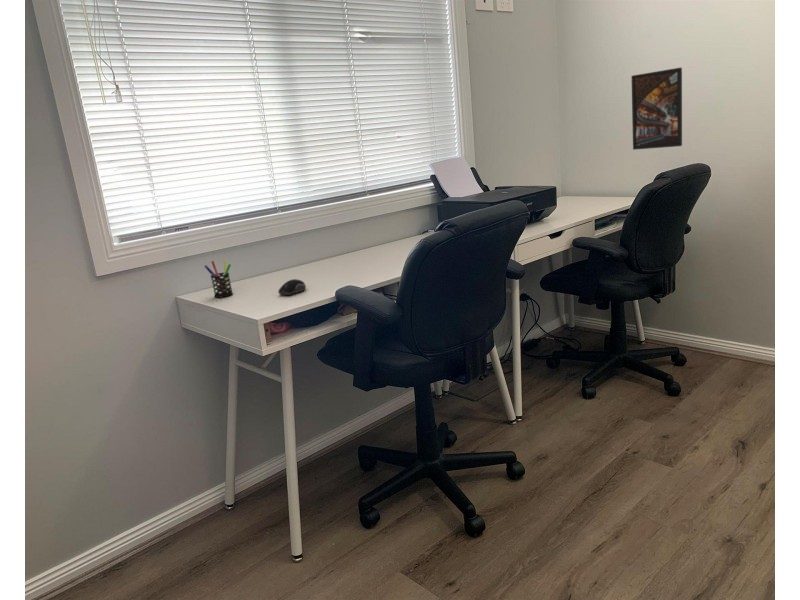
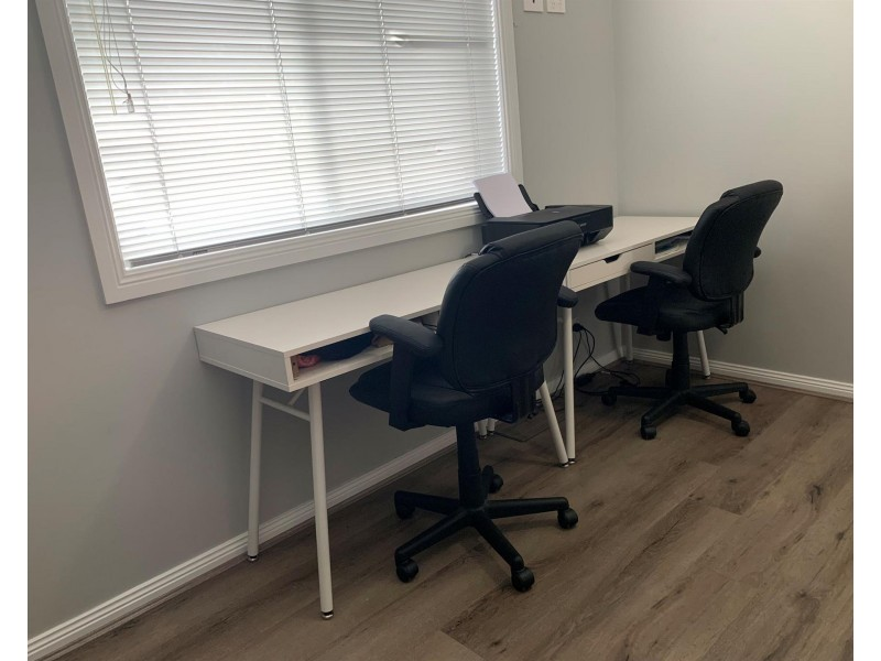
- pen holder [203,259,234,299]
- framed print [630,67,683,151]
- computer mouse [277,278,307,296]
